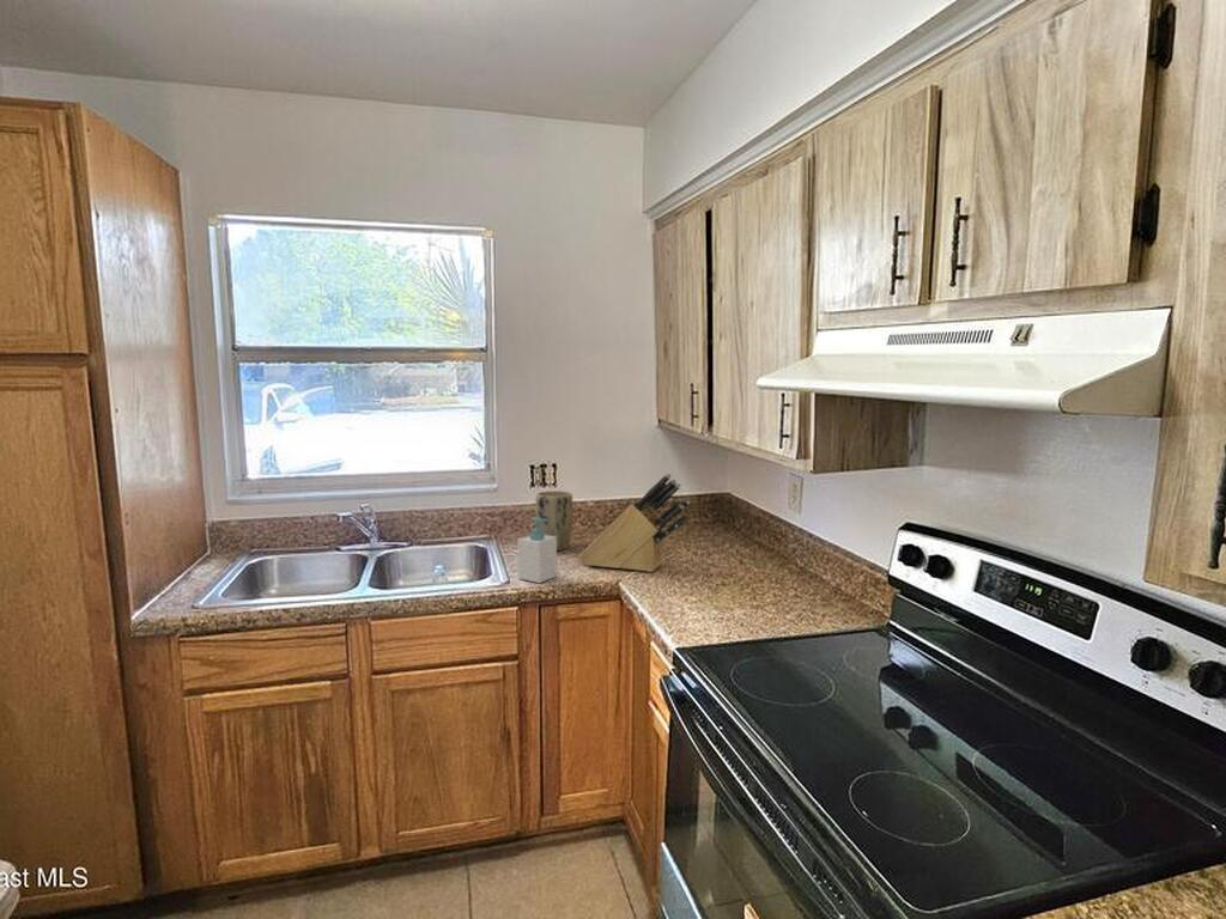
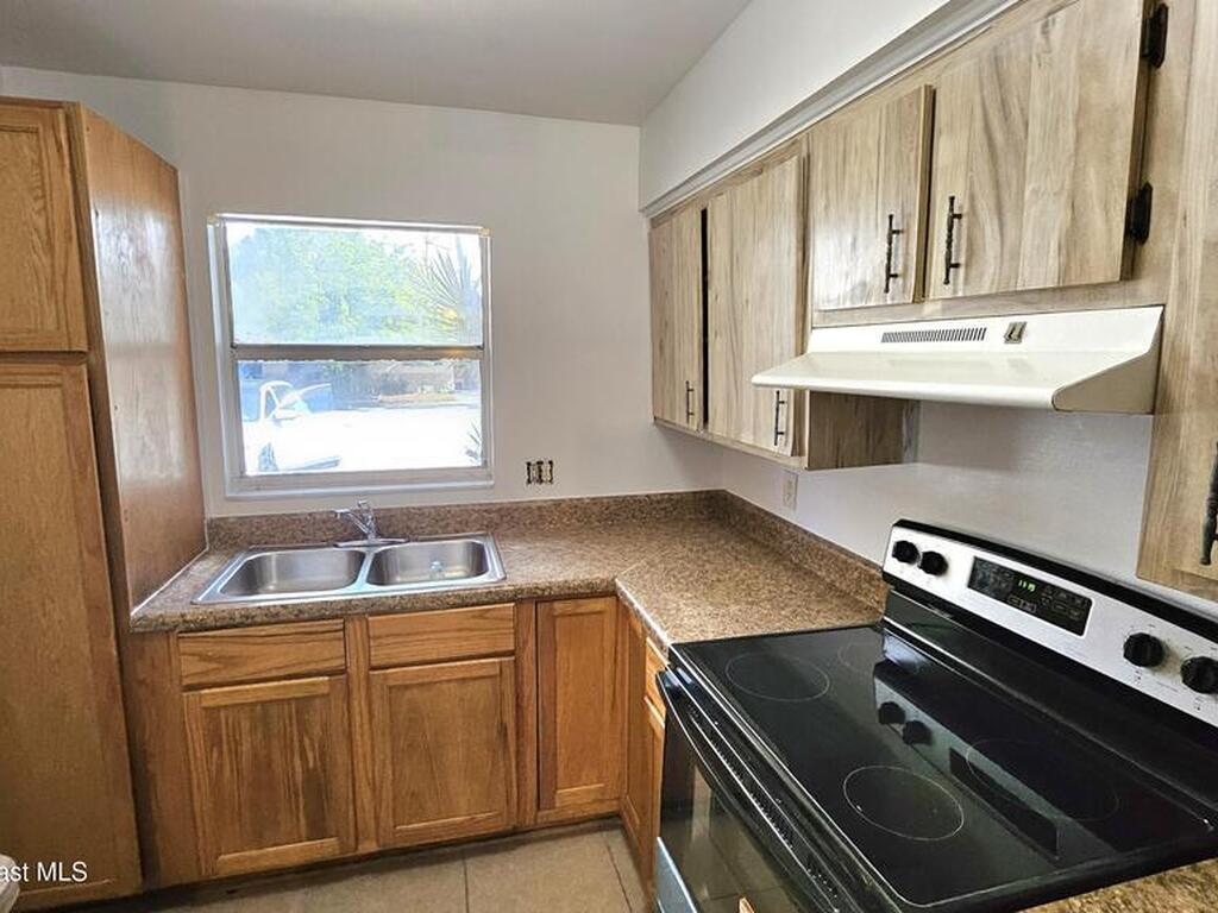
- plant pot [534,489,575,552]
- soap bottle [516,516,558,584]
- knife block [577,473,691,573]
